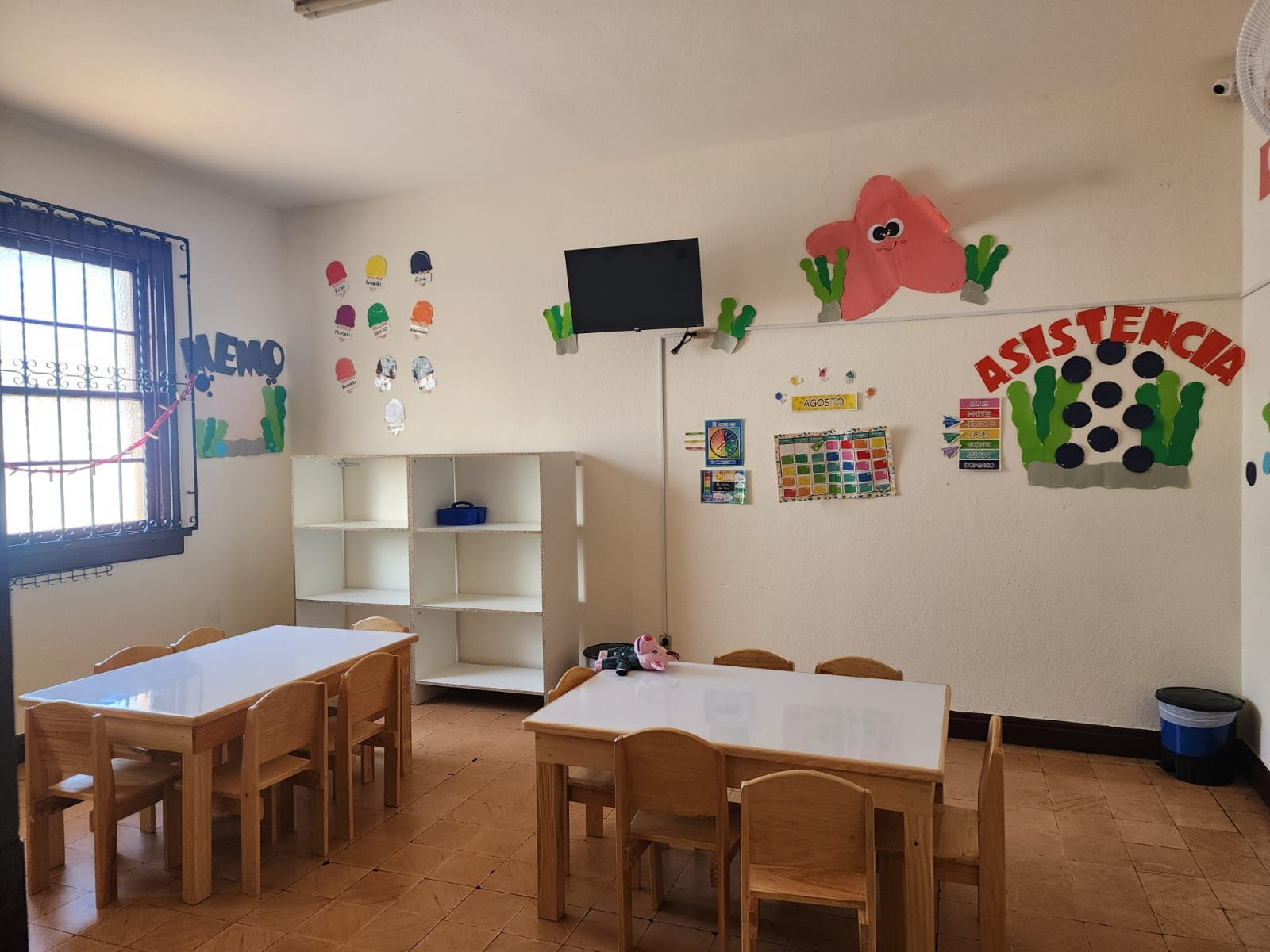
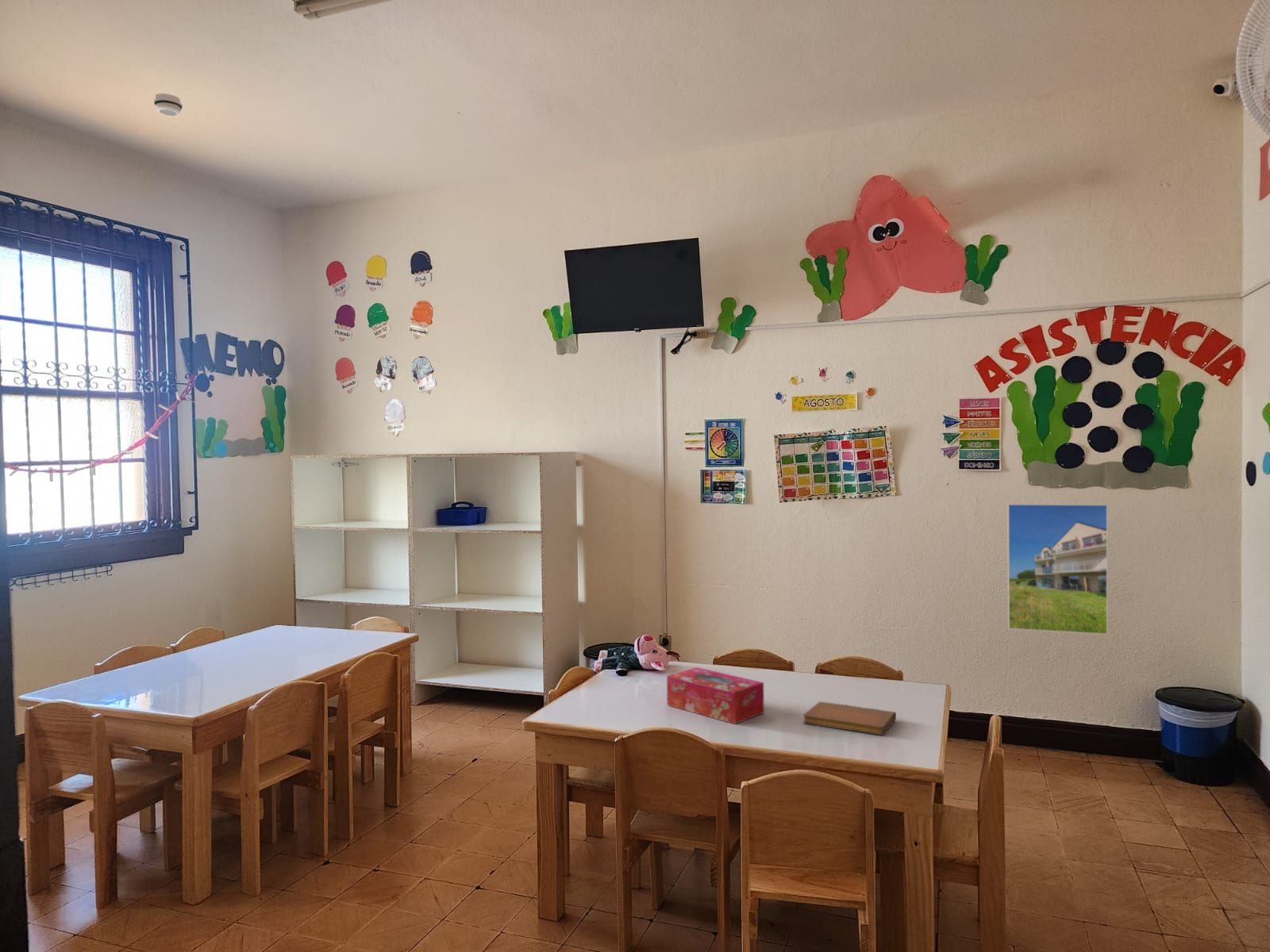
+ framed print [1006,503,1109,635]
+ smoke detector [153,93,183,117]
+ tissue box [666,666,765,725]
+ notebook [802,701,897,736]
